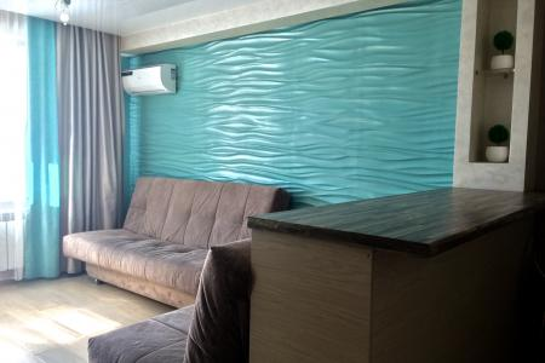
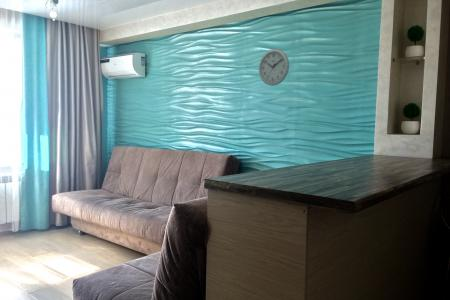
+ wall clock [258,48,290,87]
